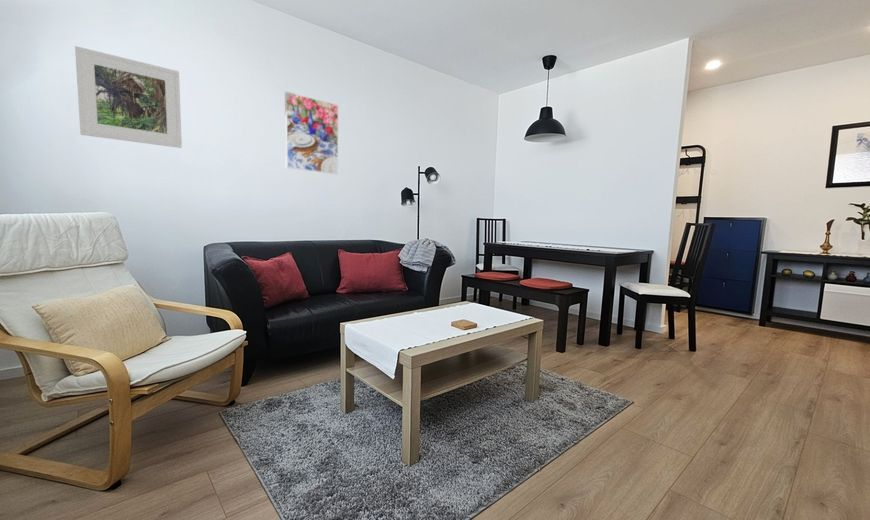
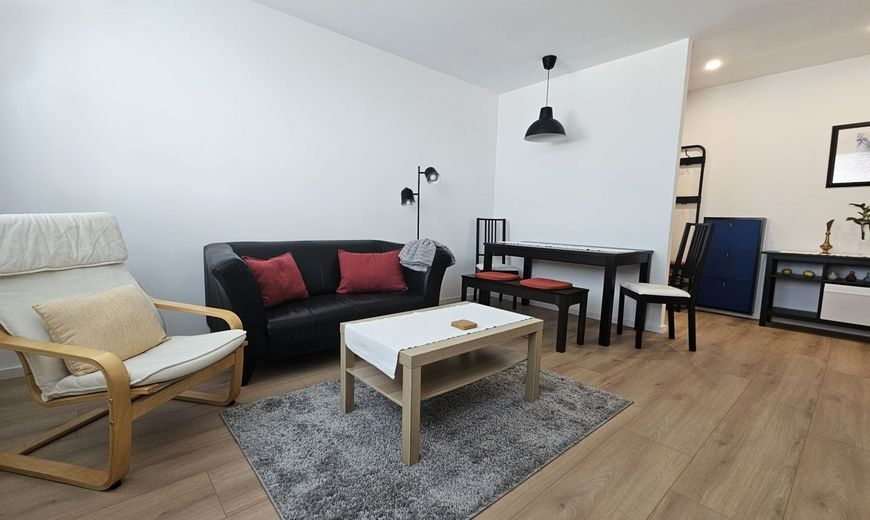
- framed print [74,45,183,149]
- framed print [284,91,339,175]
